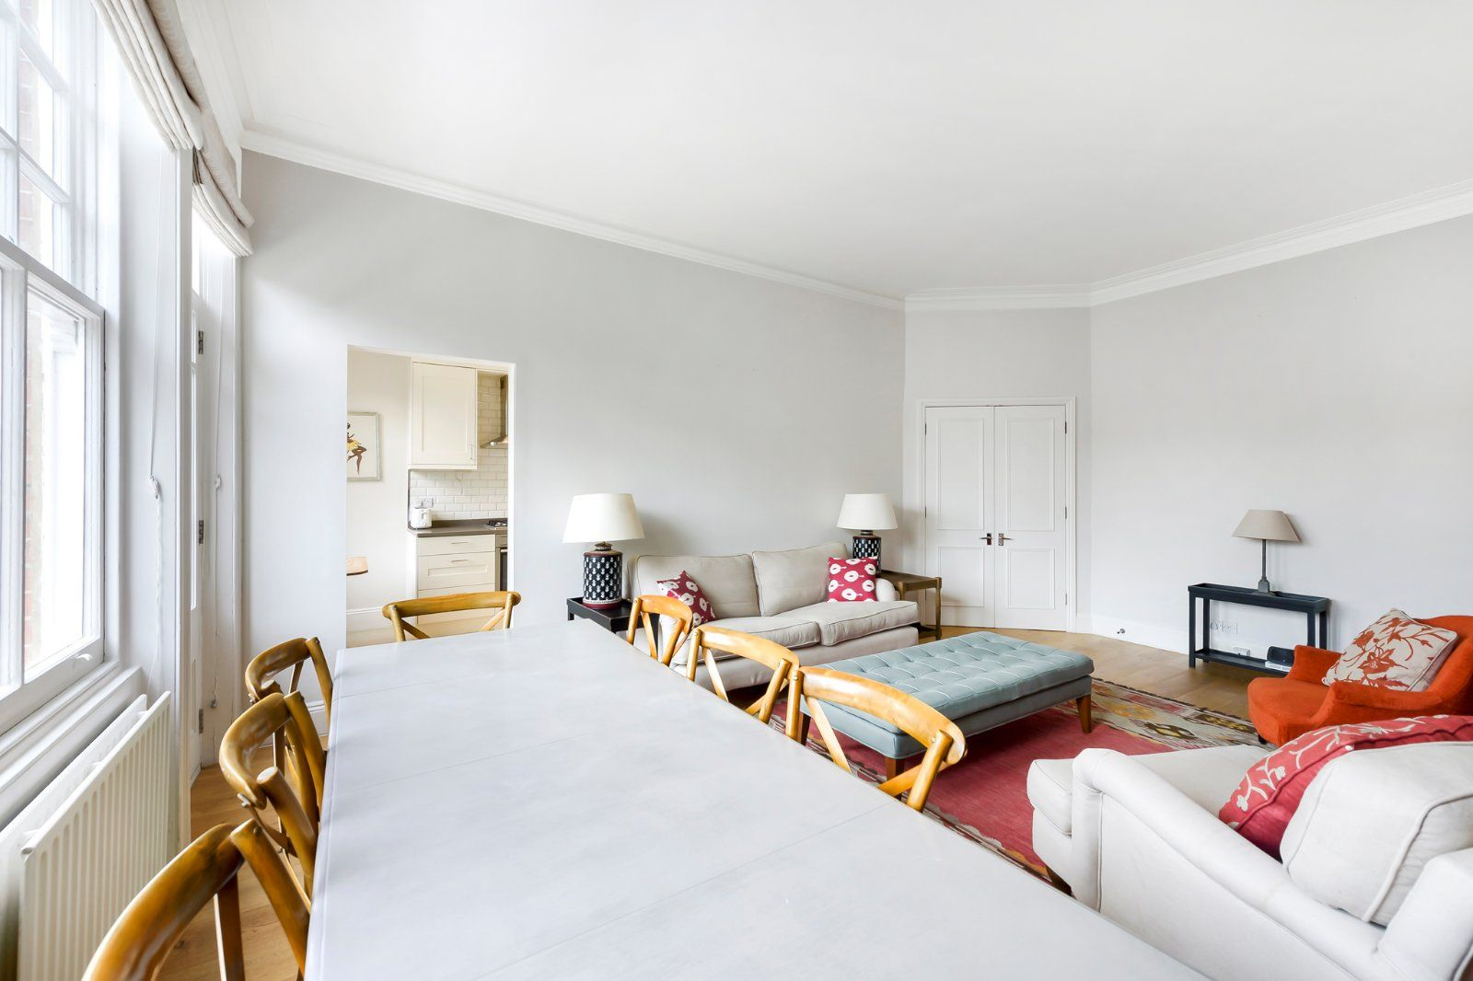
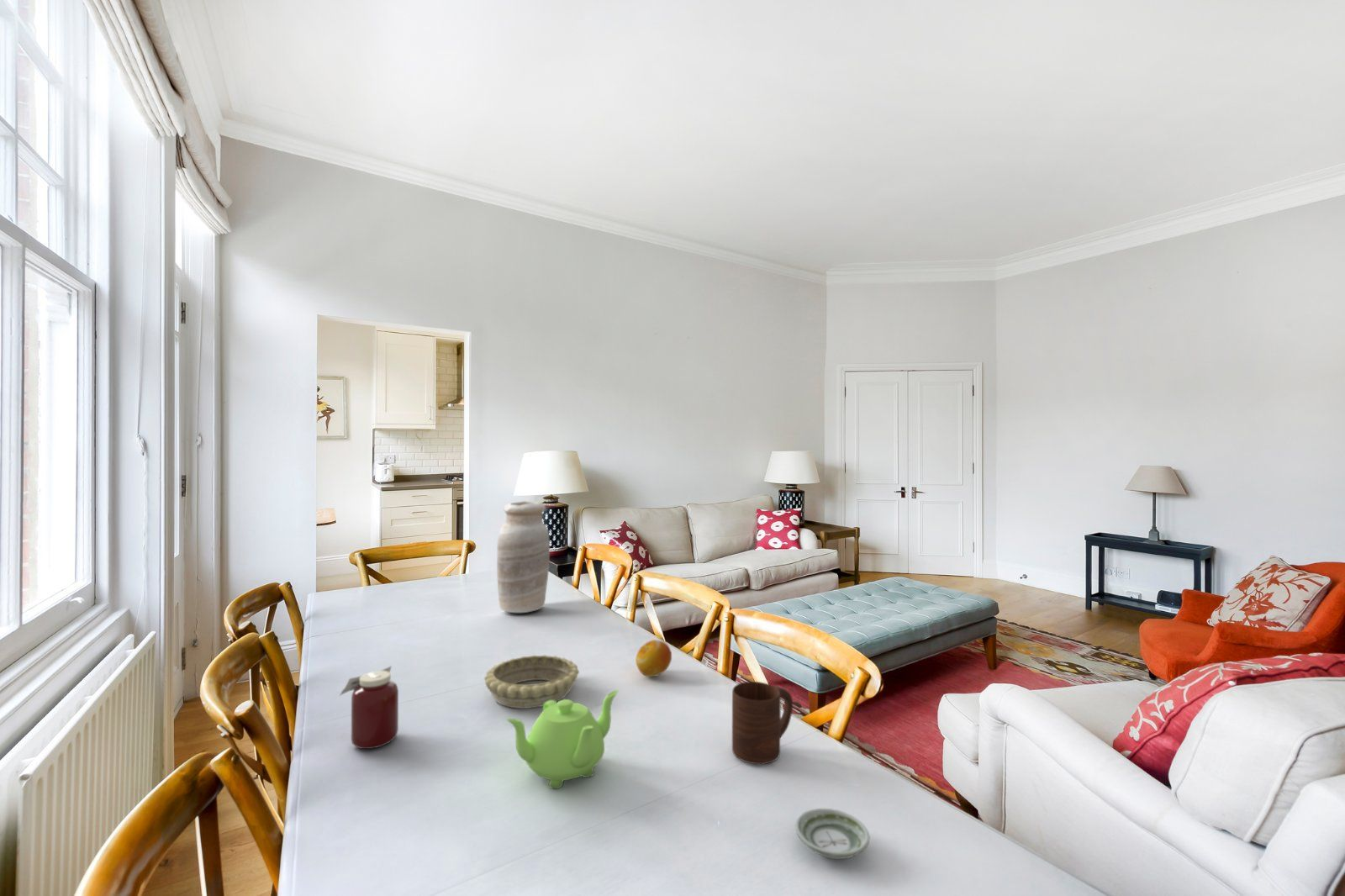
+ jar [338,665,399,750]
+ fruit [635,639,673,677]
+ decorative bowl [483,654,580,709]
+ cup [731,681,794,765]
+ teapot [505,689,620,789]
+ vase [496,500,551,614]
+ saucer [794,808,870,860]
